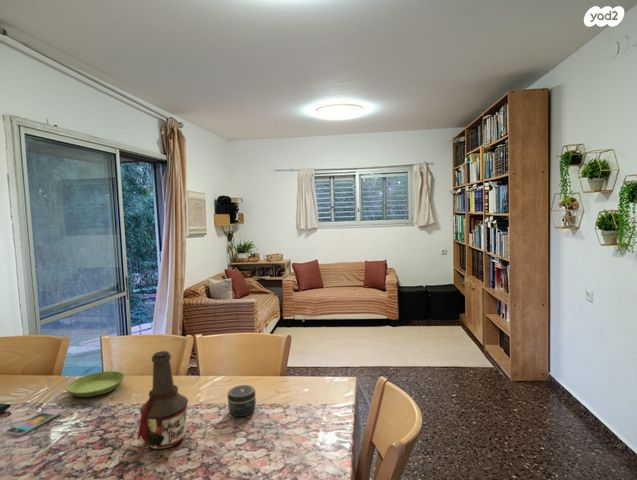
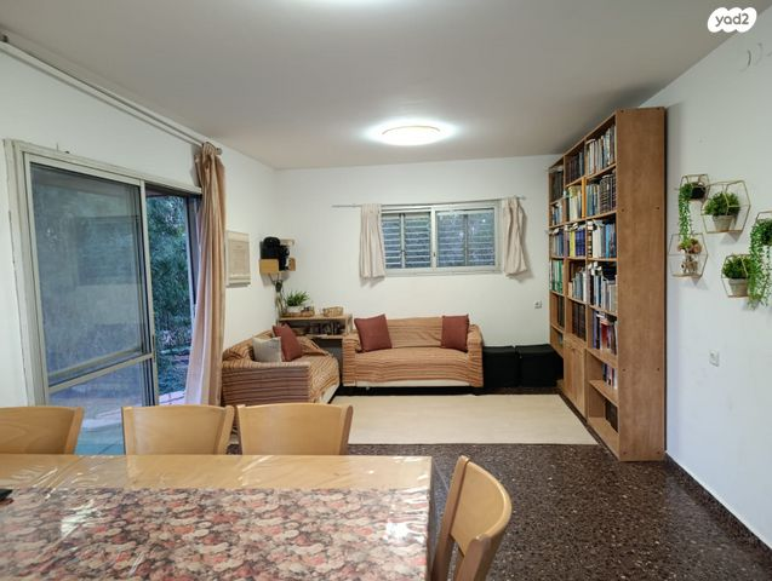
- bottle [136,350,189,450]
- smartphone [4,408,64,437]
- saucer [66,370,126,398]
- jar [227,384,257,418]
